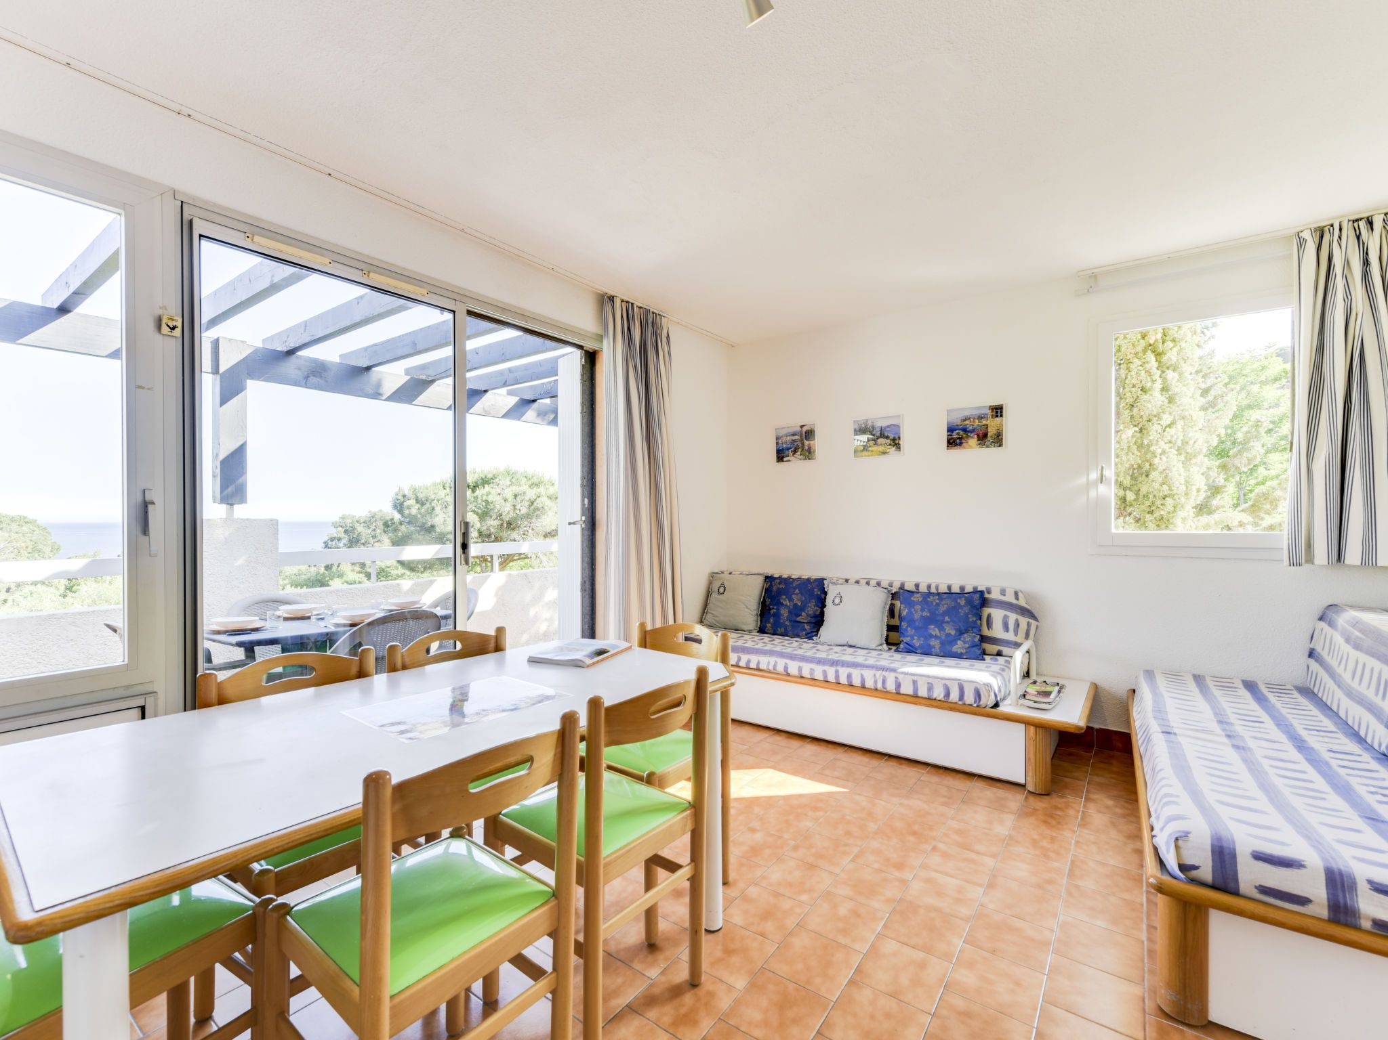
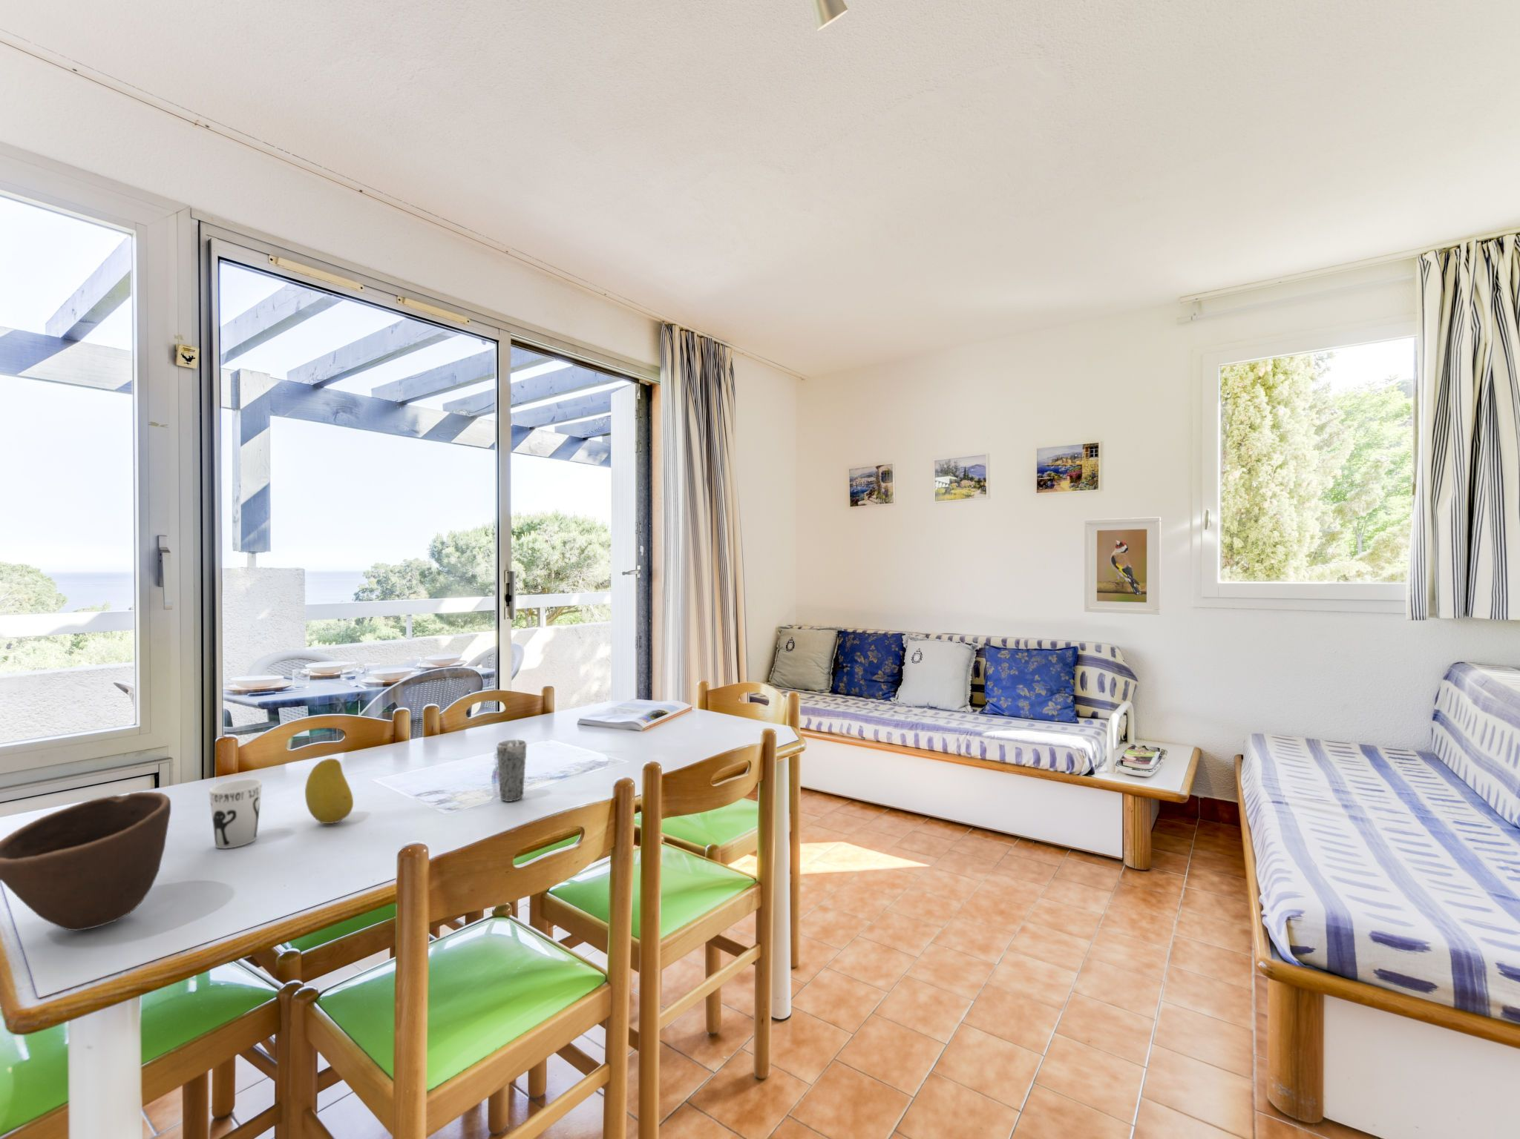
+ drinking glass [495,738,528,803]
+ bowl [0,791,171,931]
+ fruit [304,757,354,824]
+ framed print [1083,516,1161,615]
+ cup [208,779,263,849]
